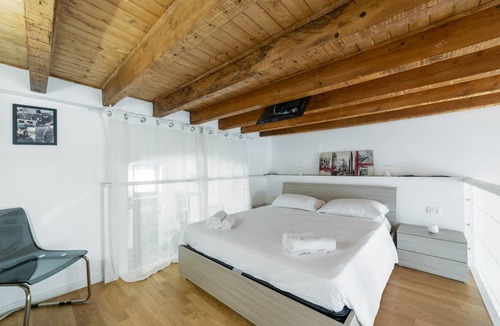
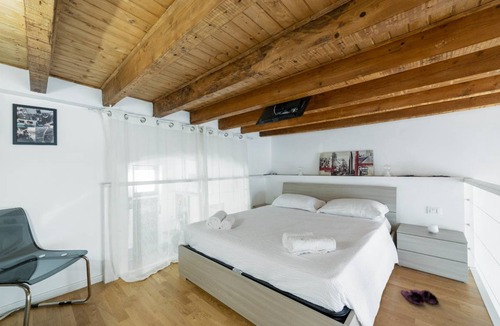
+ slippers [400,288,440,306]
